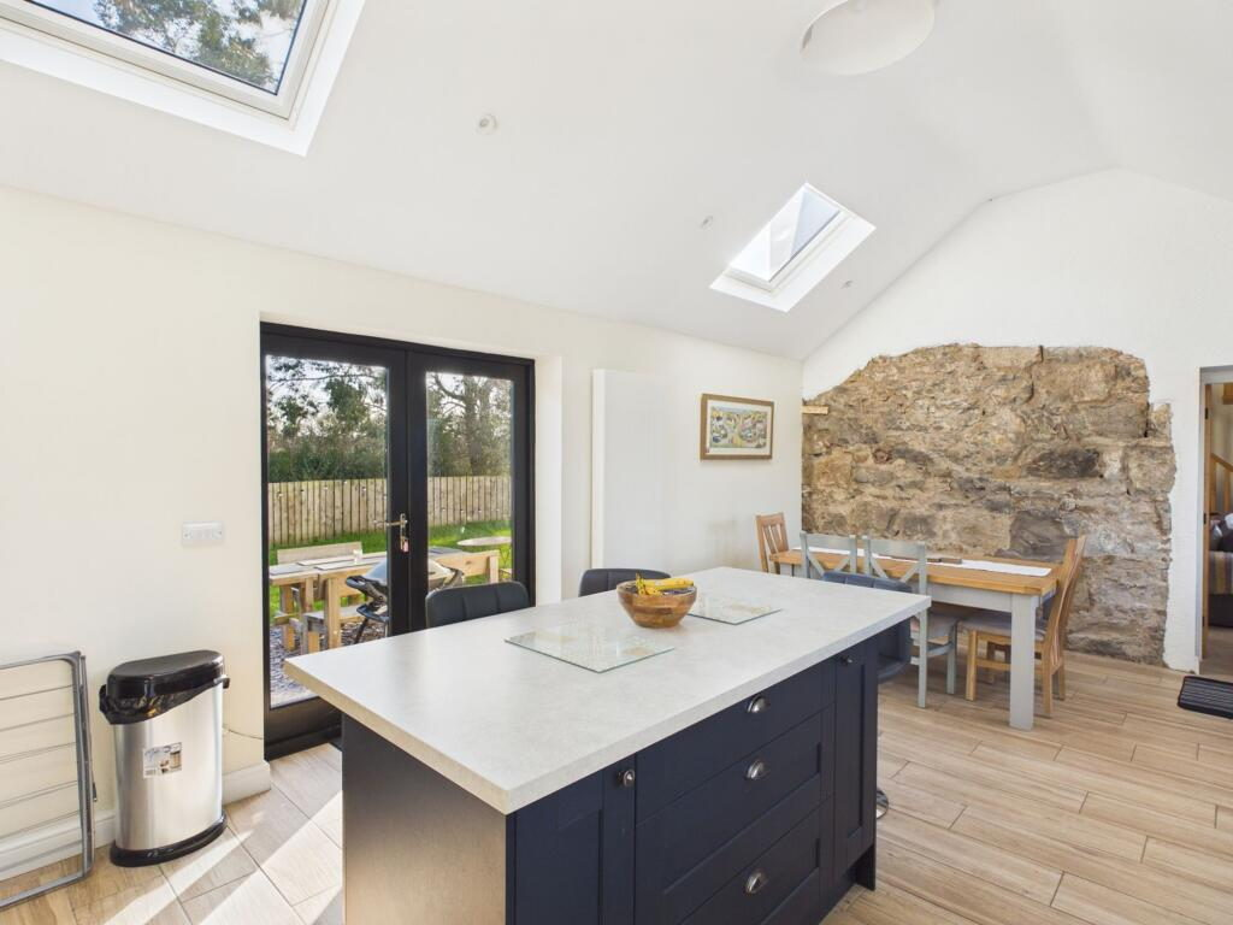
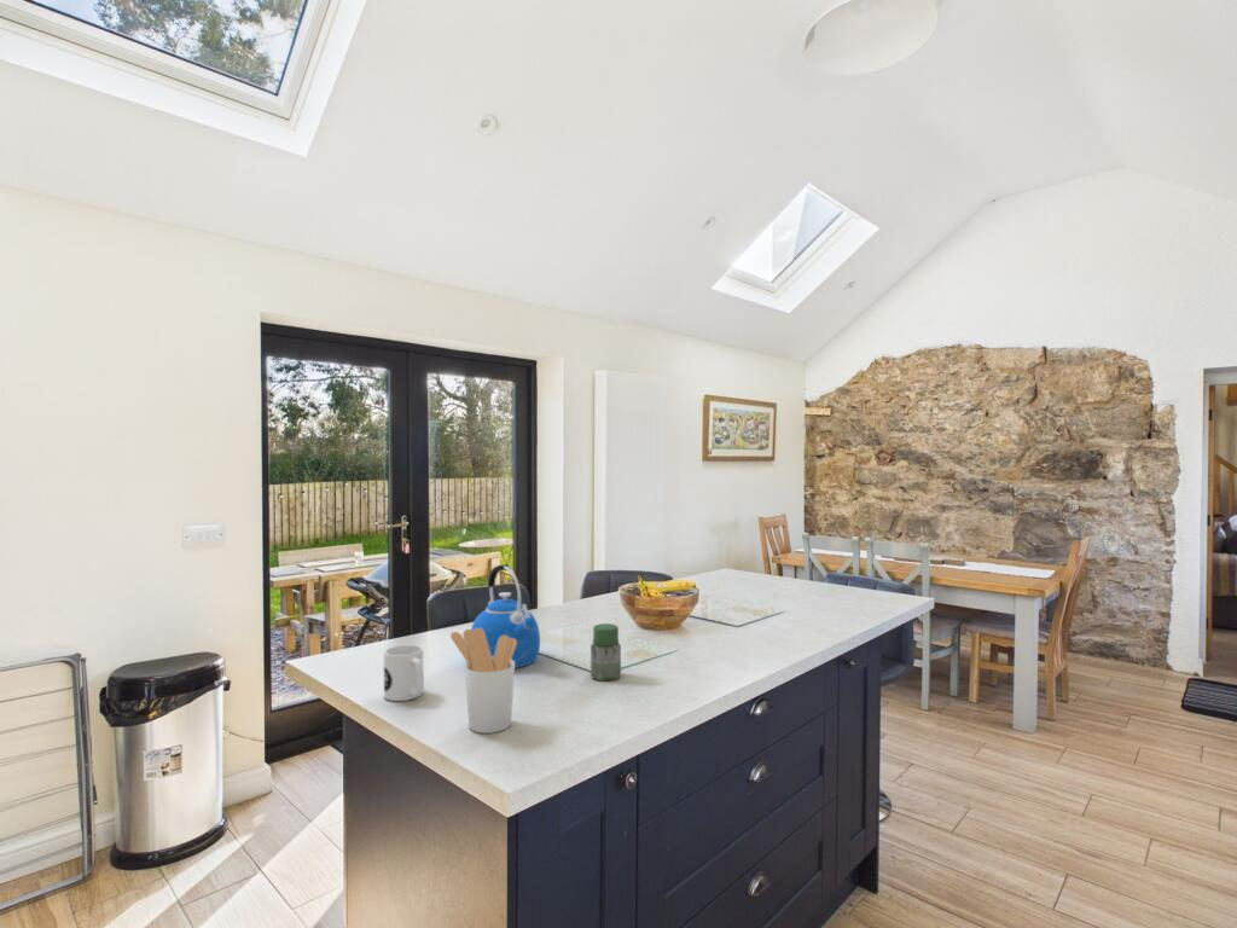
+ kettle [470,563,541,669]
+ utensil holder [449,628,517,735]
+ jar [590,622,622,682]
+ mug [383,643,425,702]
